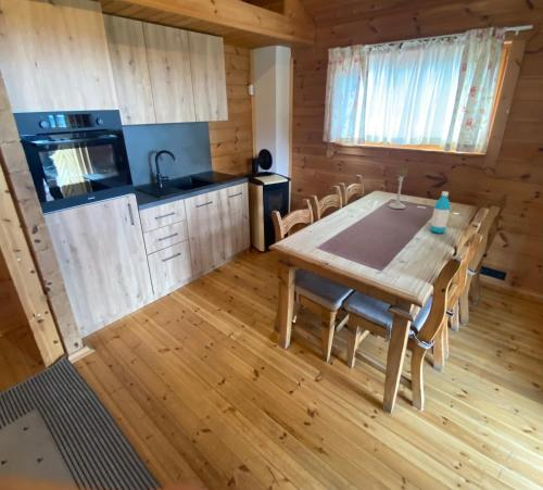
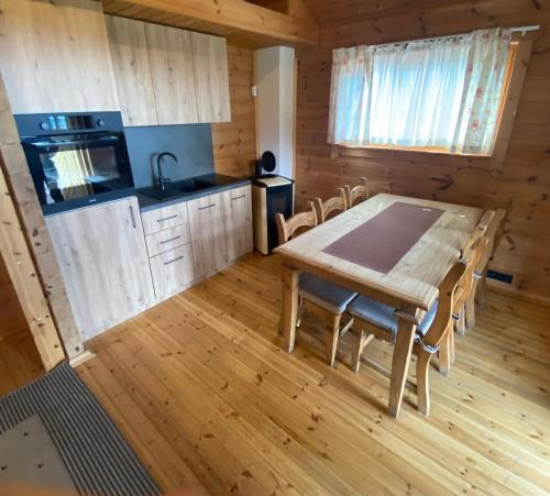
- water bottle [429,190,452,235]
- candle holder [388,165,409,210]
